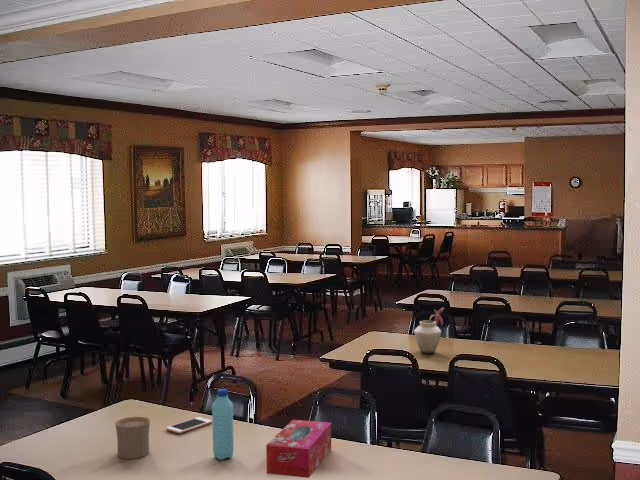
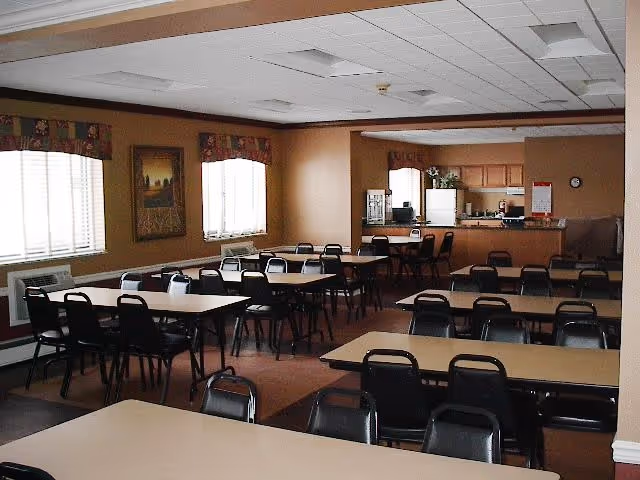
- cup [114,416,151,460]
- water bottle [211,388,235,461]
- tissue box [265,419,332,479]
- cell phone [165,416,213,435]
- vase [413,306,445,354]
